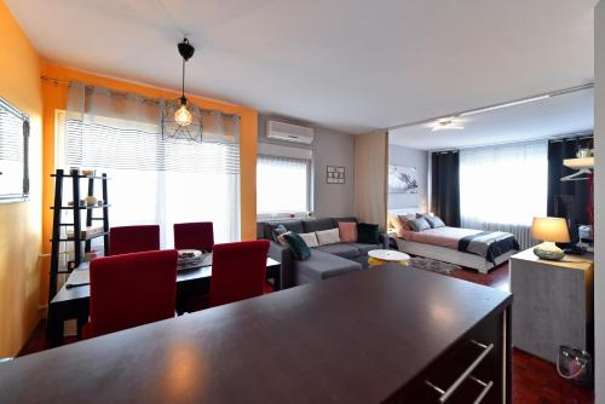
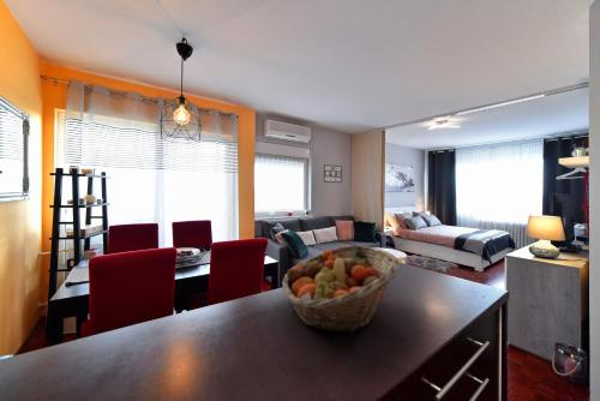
+ fruit basket [281,244,401,334]
